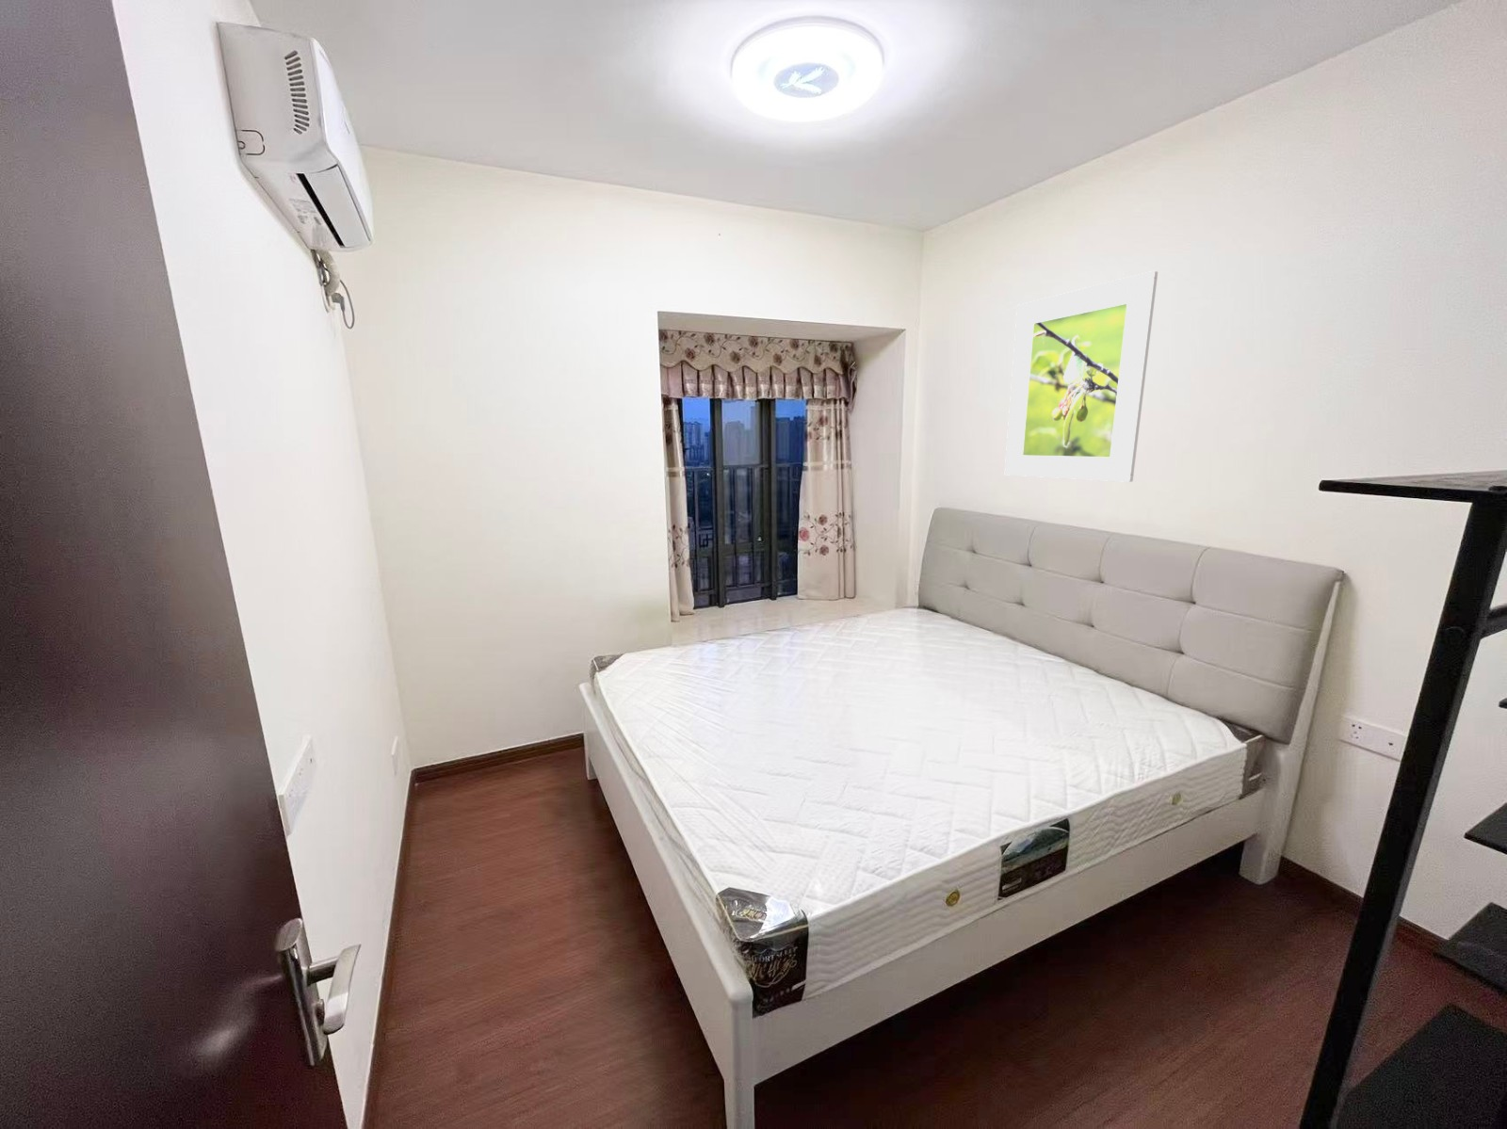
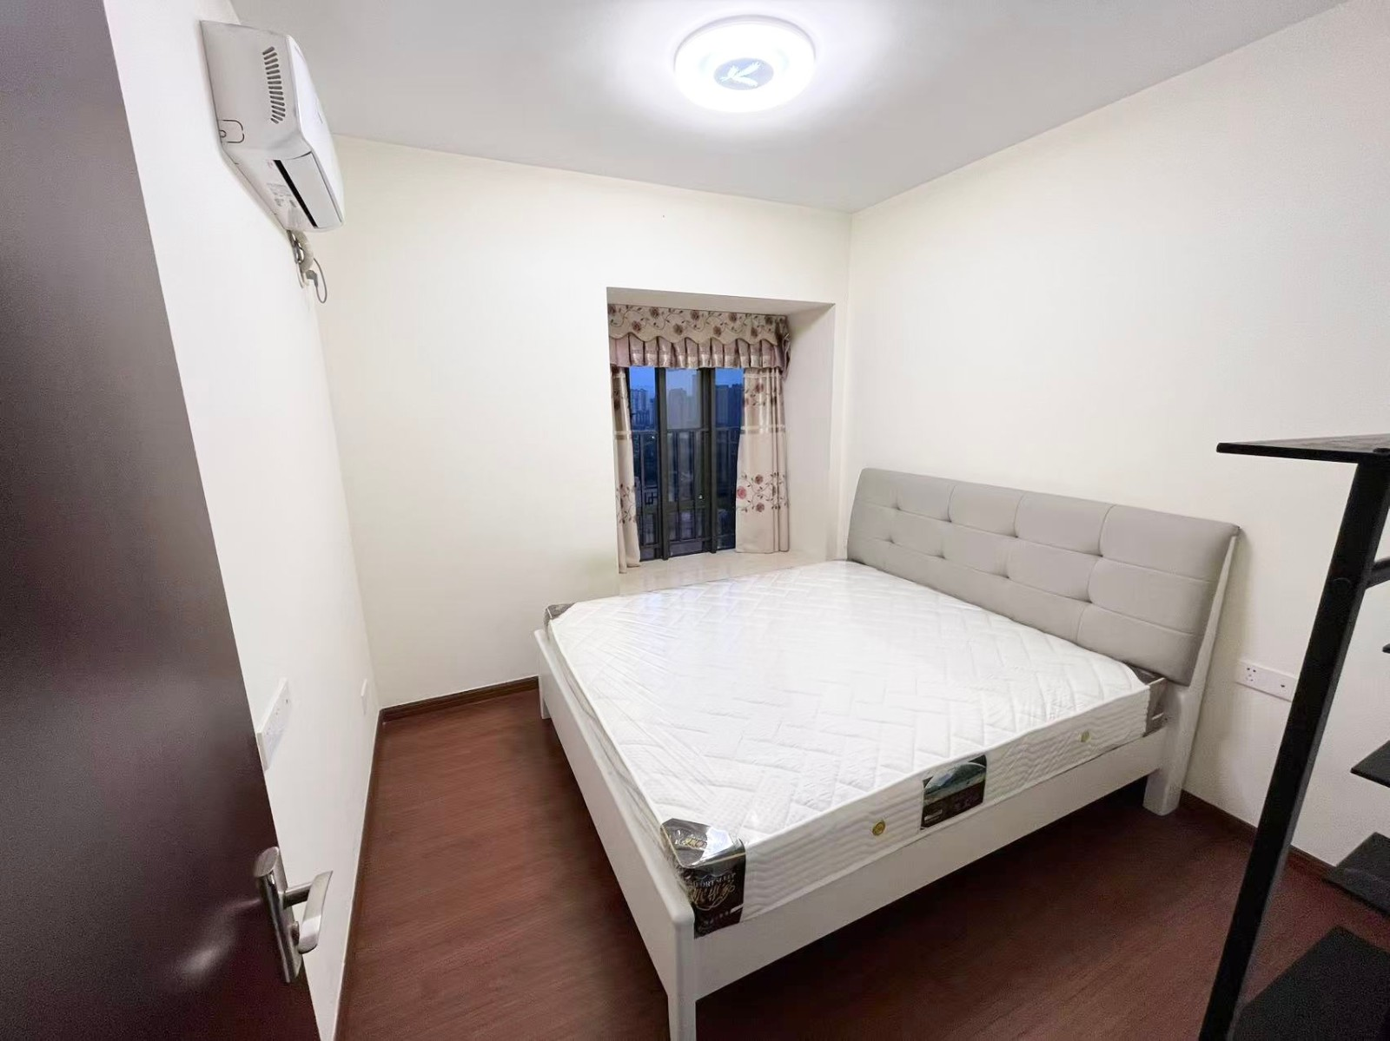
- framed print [1004,270,1158,483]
